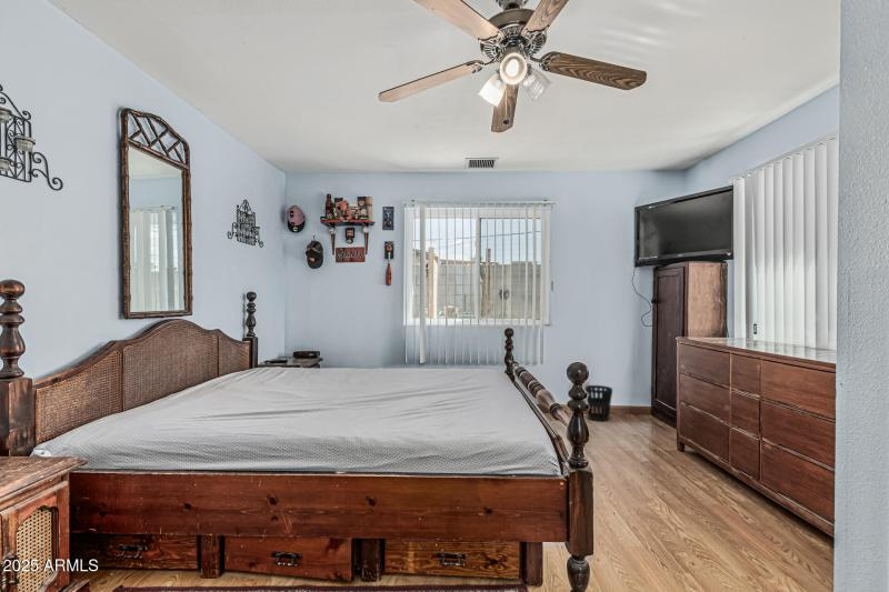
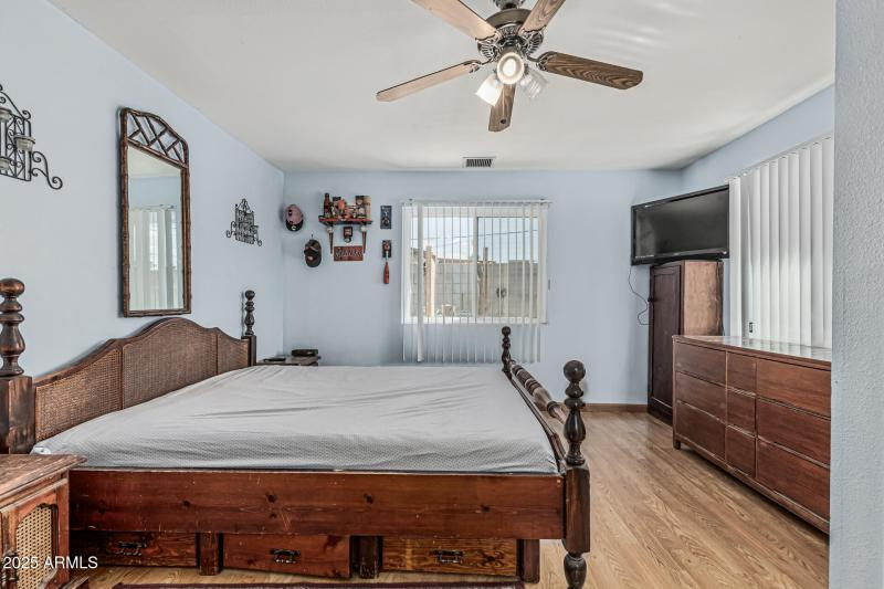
- wastebasket [585,384,613,422]
